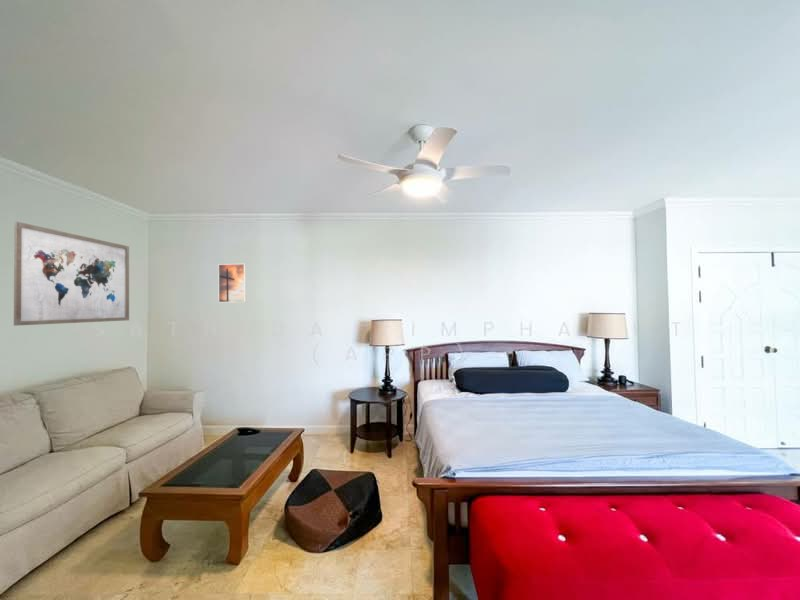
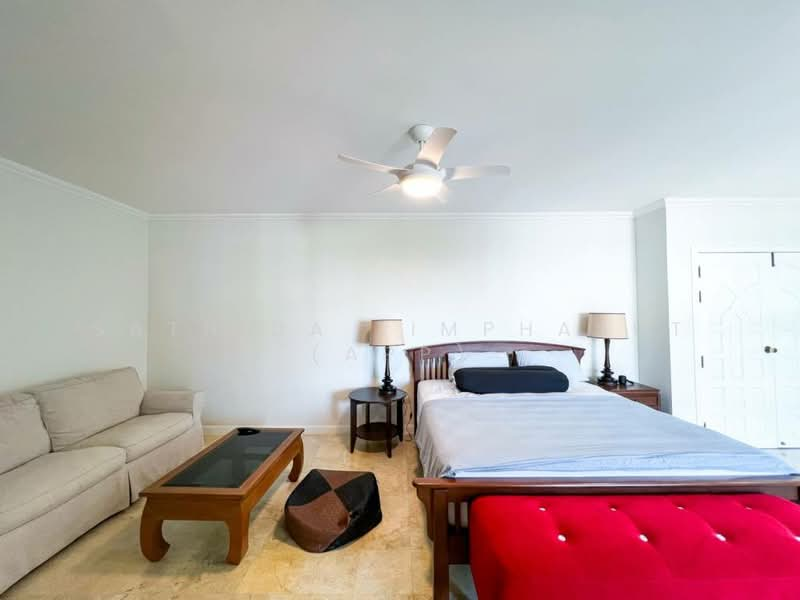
- wall art [13,221,130,327]
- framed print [217,263,247,303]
